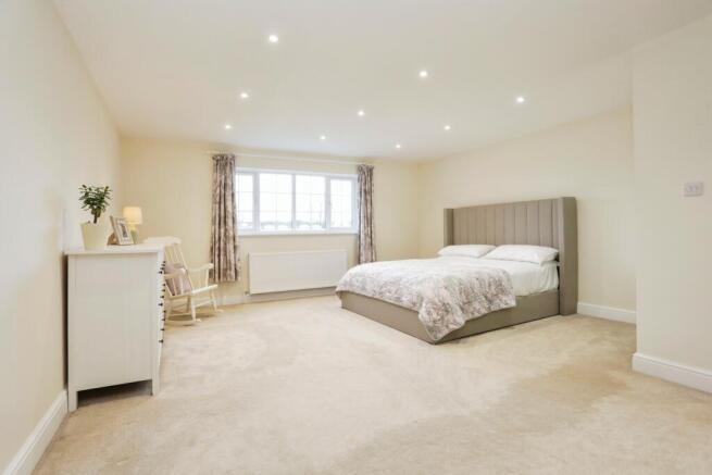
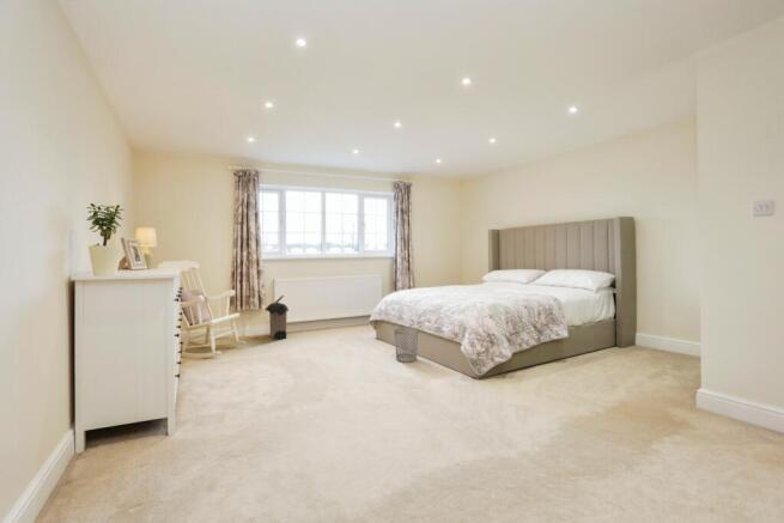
+ laundry hamper [265,294,290,340]
+ wastebasket [393,327,419,363]
